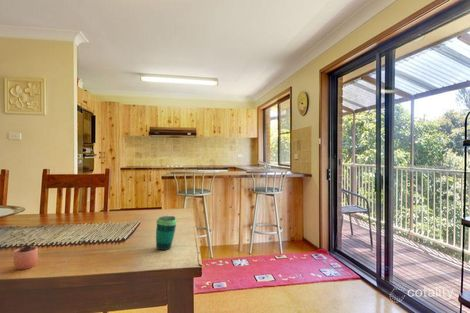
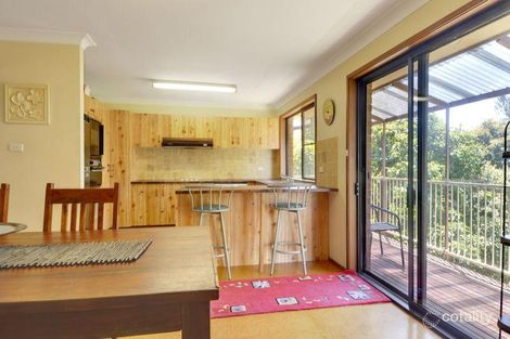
- cocoa [13,230,39,271]
- cup [155,215,178,251]
